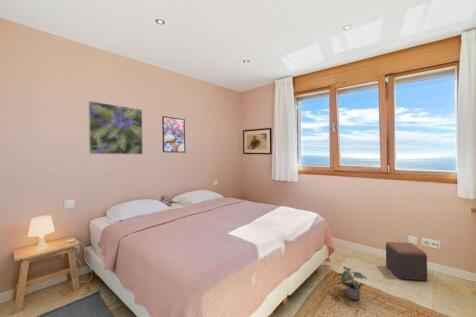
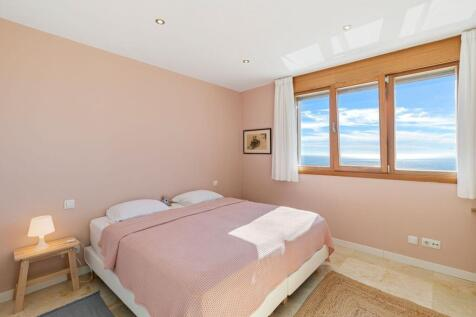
- footstool [385,241,428,282]
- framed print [161,115,186,154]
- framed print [87,100,144,156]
- potted plant [333,265,368,301]
